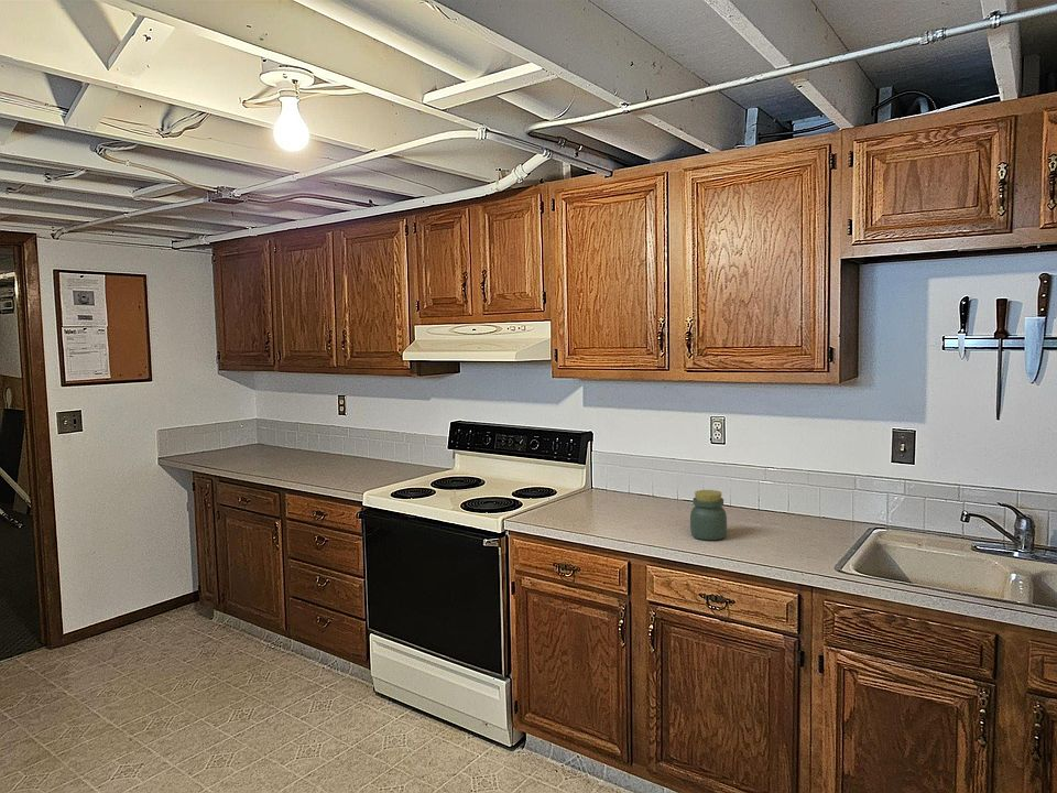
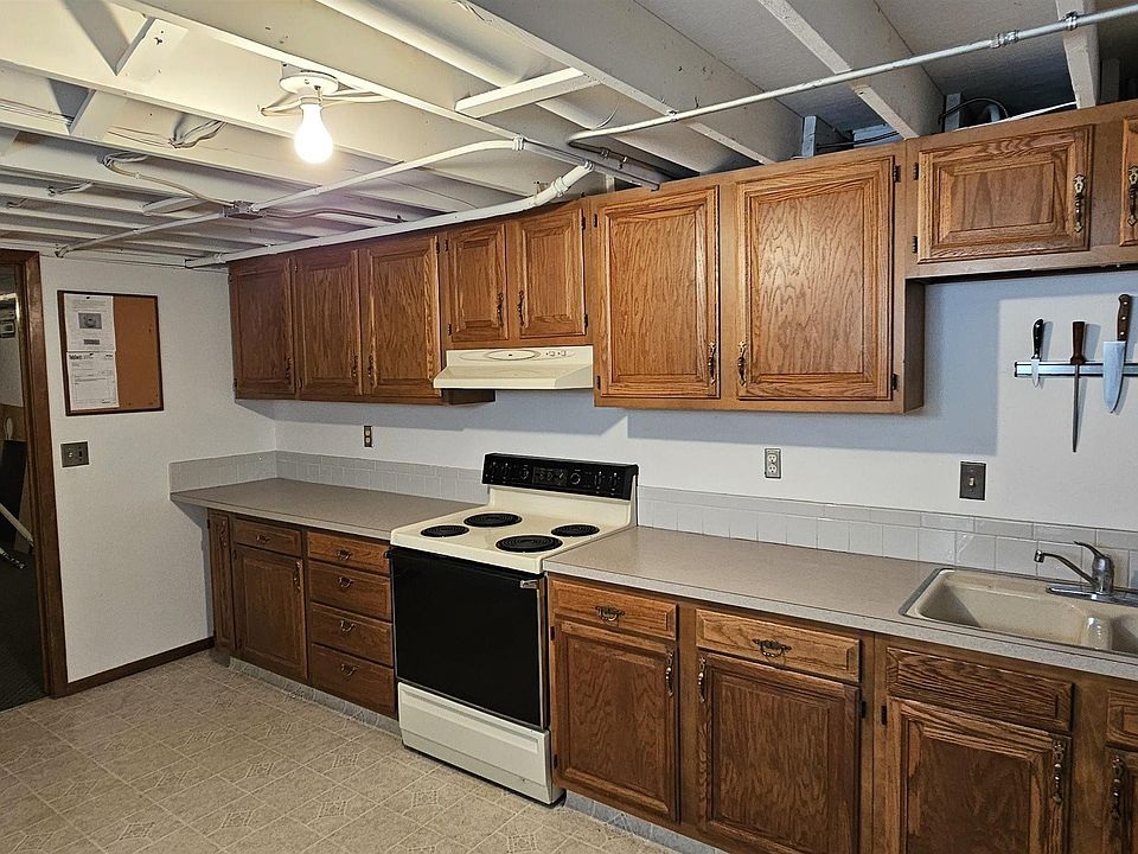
- jar [689,489,728,541]
